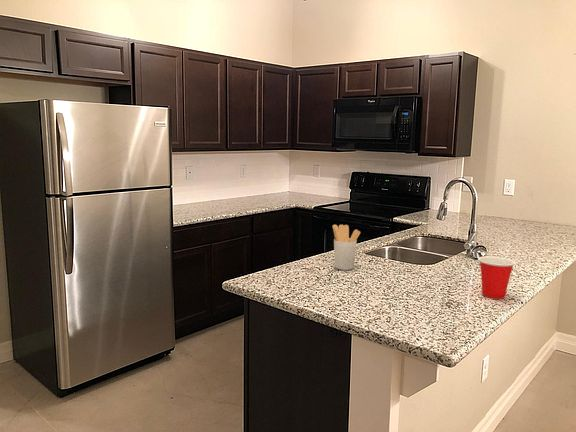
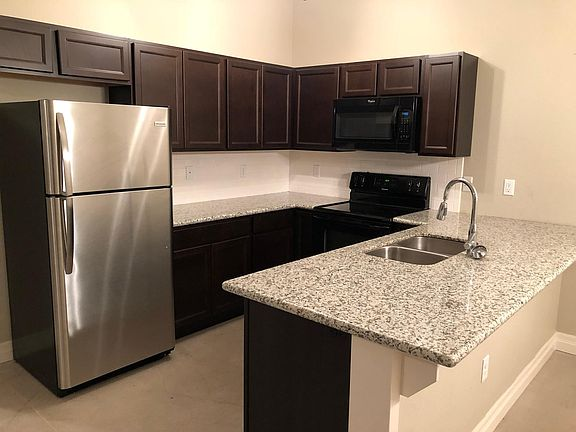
- utensil holder [332,224,361,271]
- cup [477,255,517,300]
